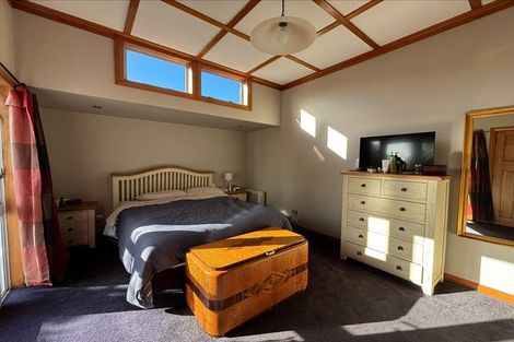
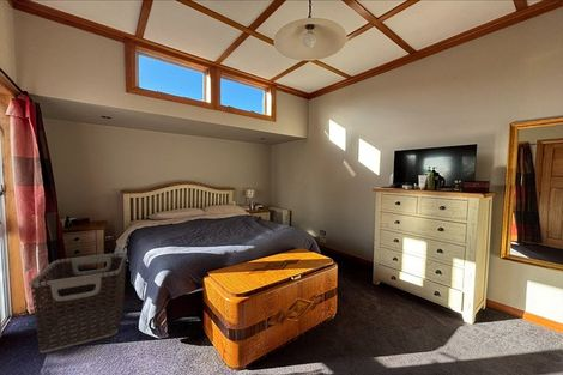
+ clothes hamper [29,252,127,353]
